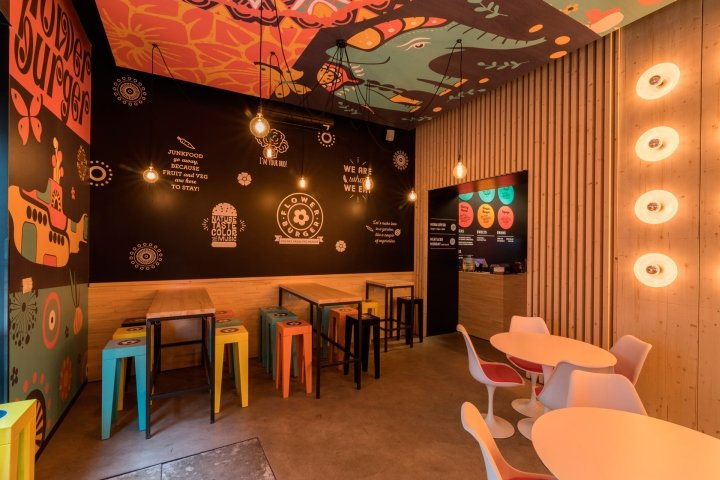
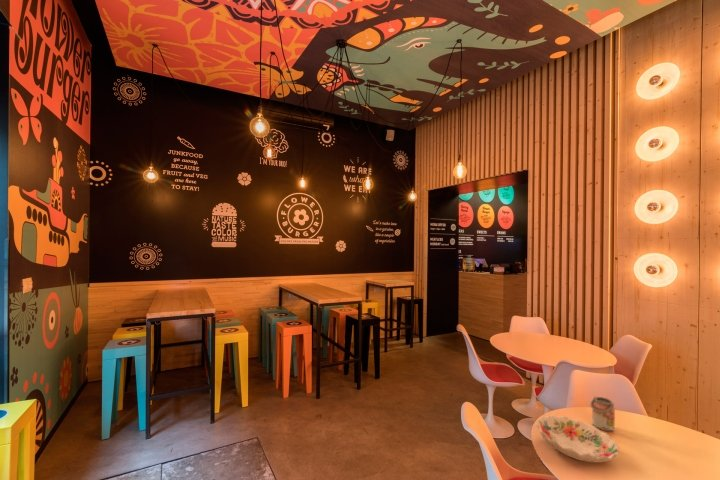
+ beverage can [589,396,616,432]
+ decorative bowl [535,414,620,463]
